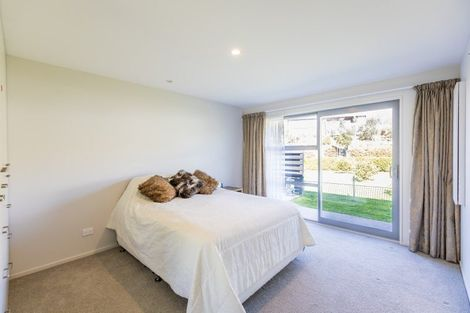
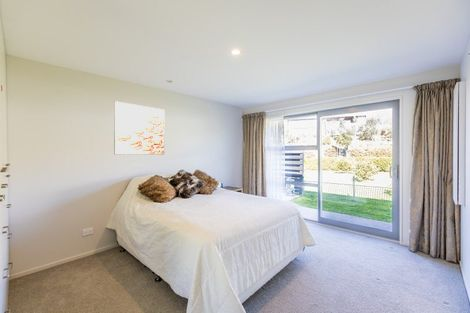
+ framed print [113,100,165,156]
